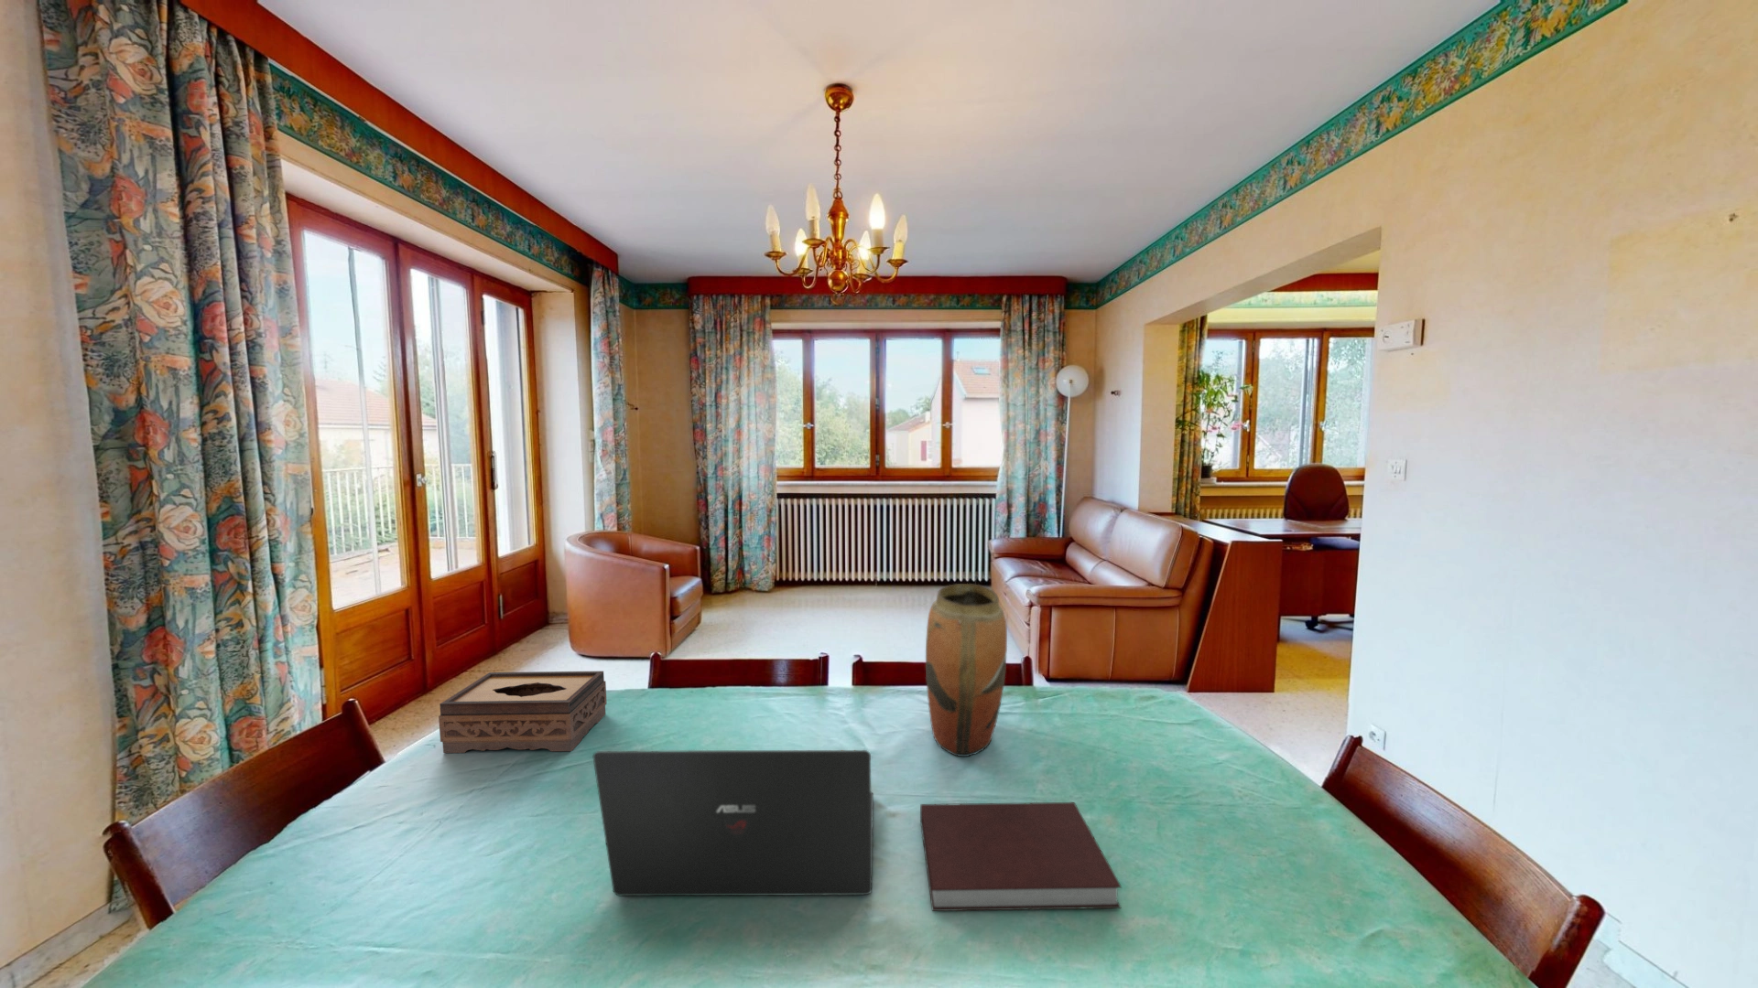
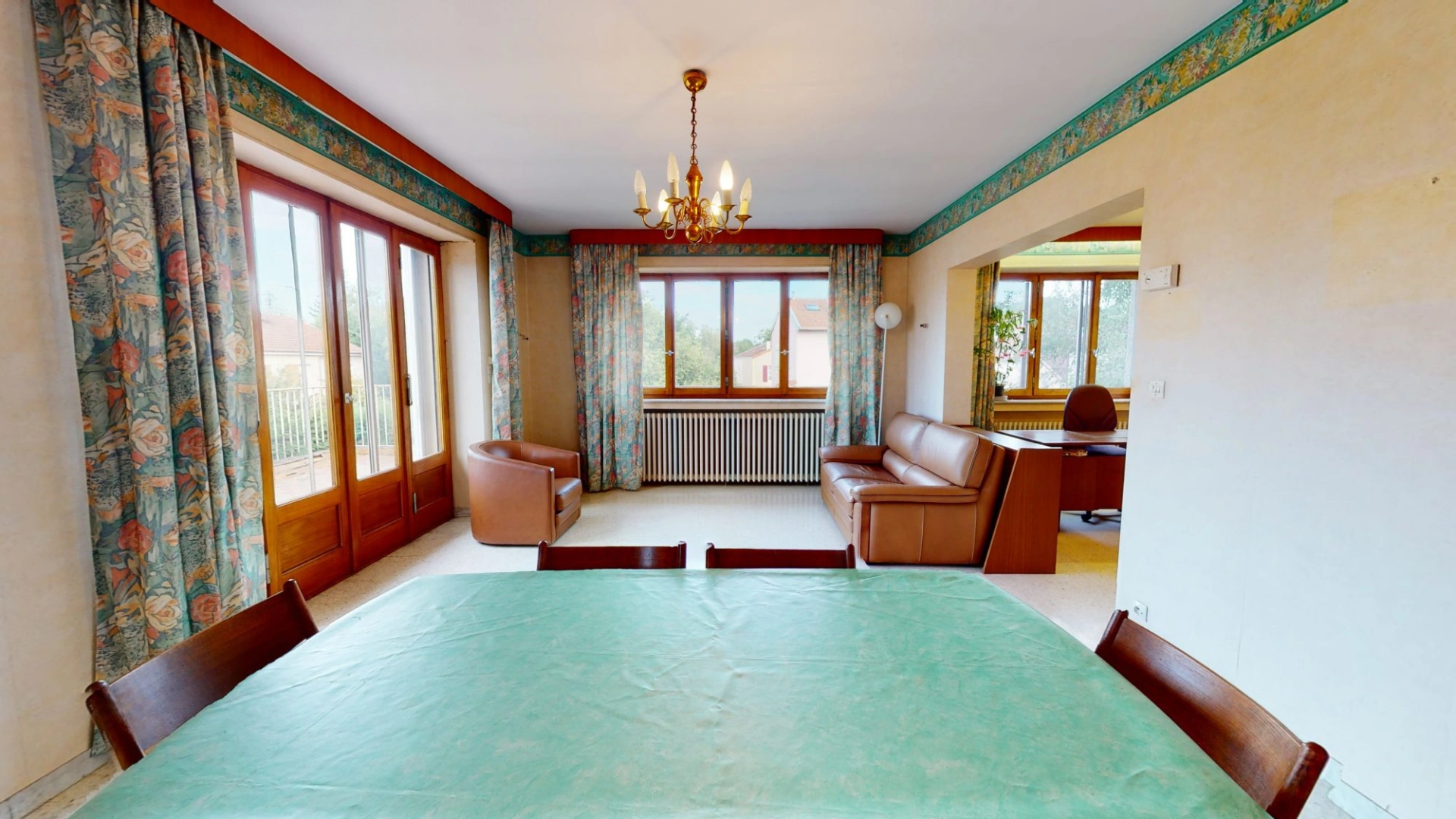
- tissue box [437,671,609,754]
- vase [925,583,1008,758]
- notebook [919,801,1123,912]
- laptop [593,749,874,896]
